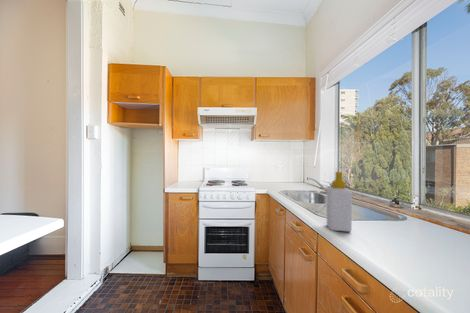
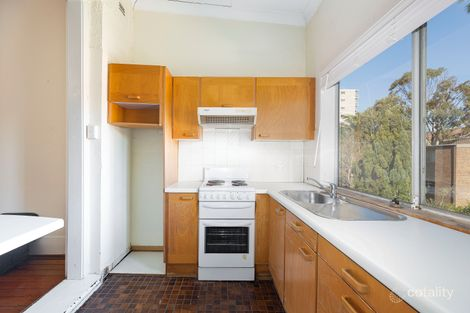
- soap bottle [326,171,353,233]
